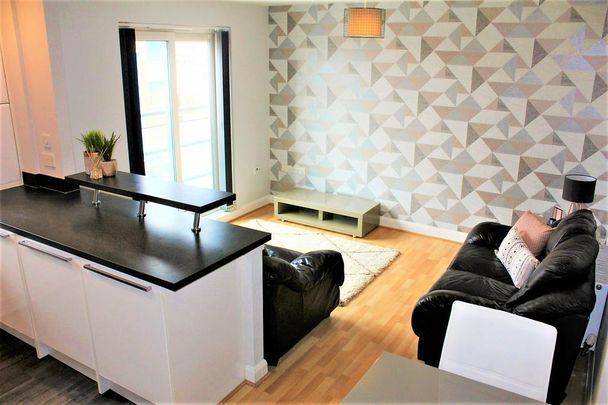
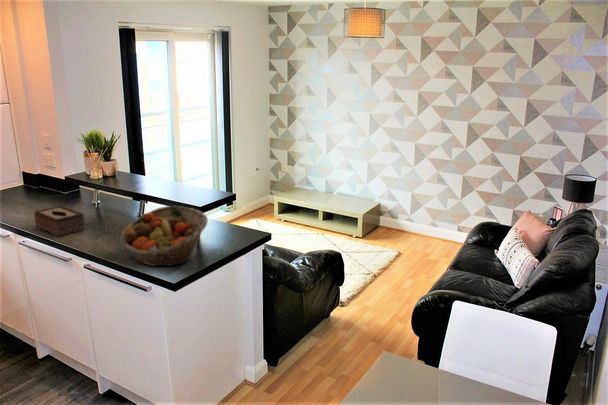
+ tissue box [33,205,86,238]
+ fruit basket [119,205,209,267]
